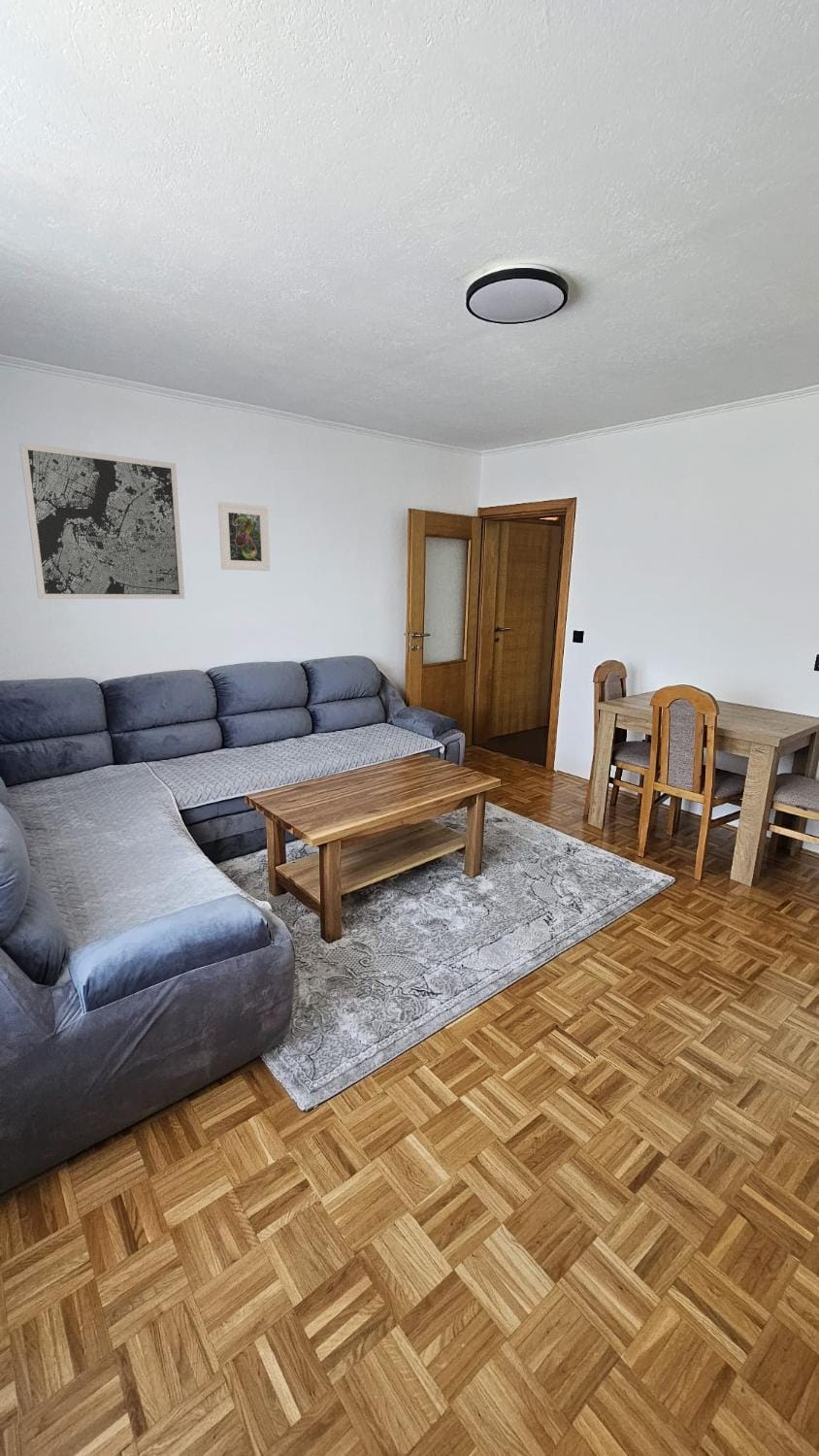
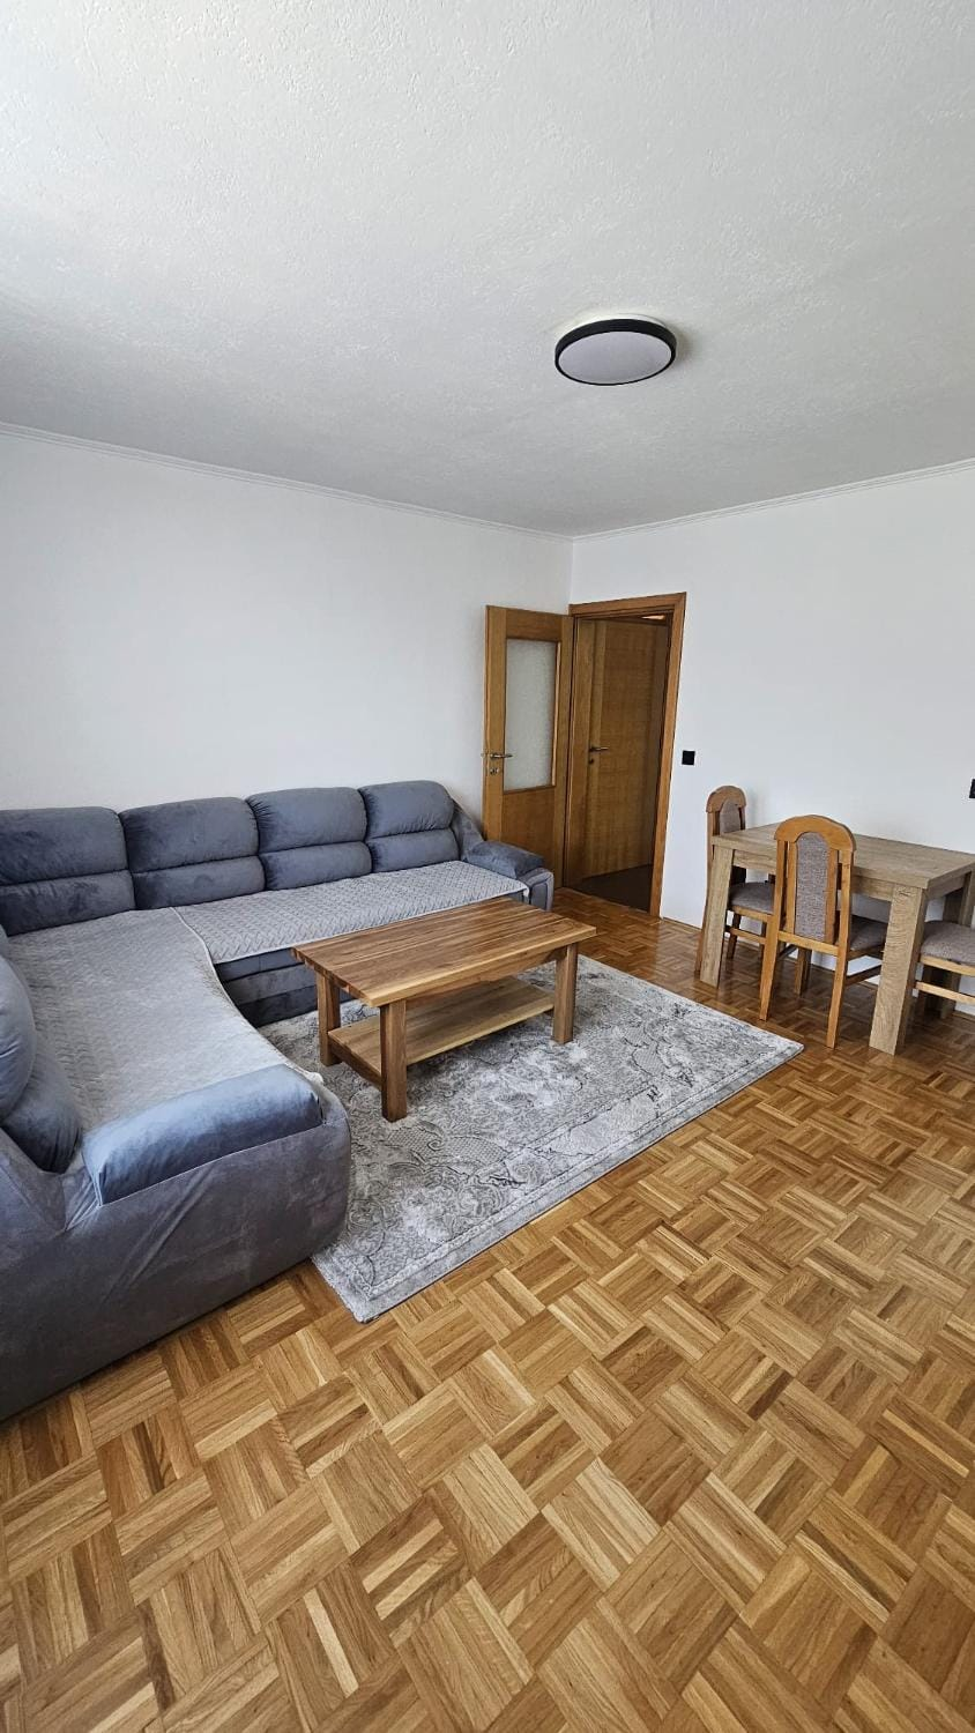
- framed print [217,501,271,572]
- wall art [18,442,185,600]
